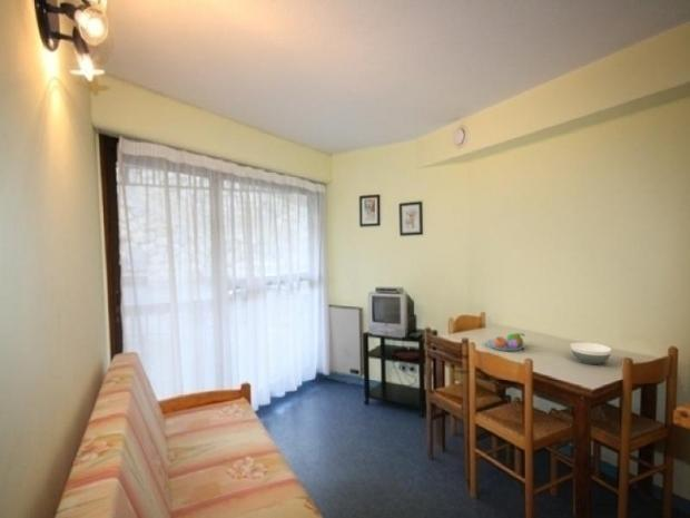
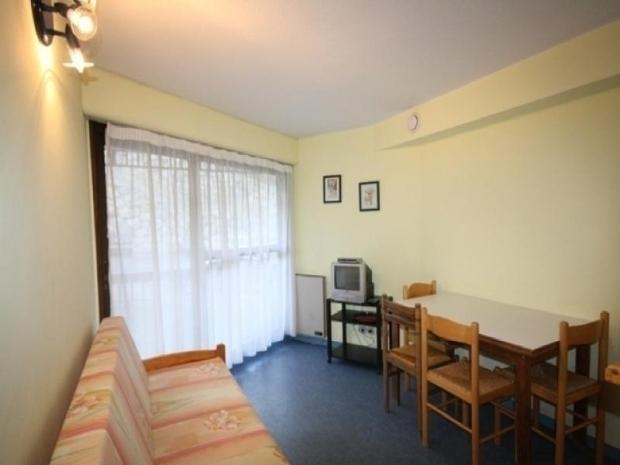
- fruit bowl [485,332,526,352]
- bowl [570,341,613,365]
